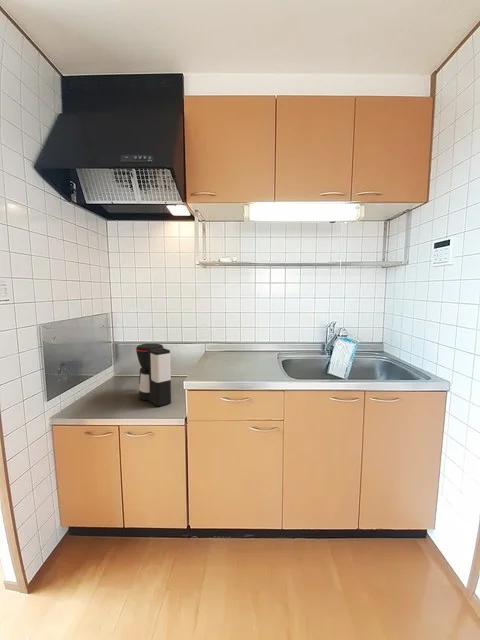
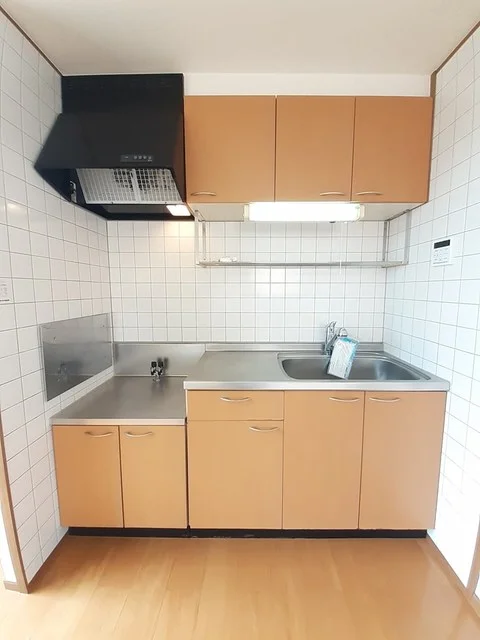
- coffee maker [135,342,172,407]
